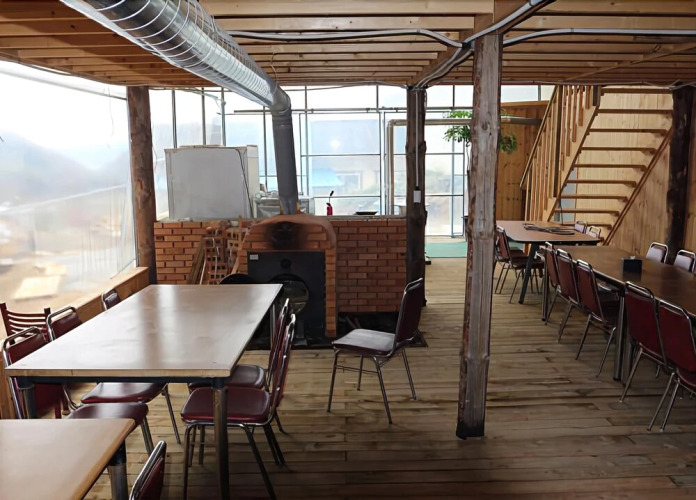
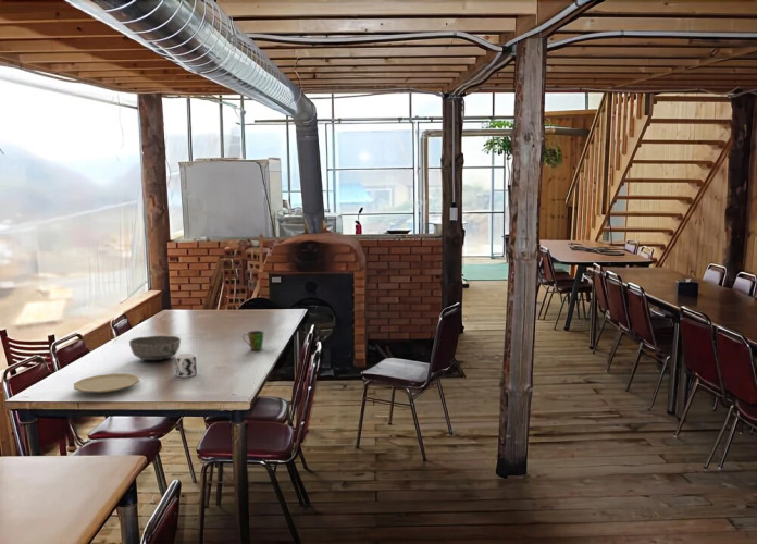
+ plate [73,373,140,394]
+ bowl [128,335,182,361]
+ cup [175,353,198,379]
+ cup [241,330,265,351]
